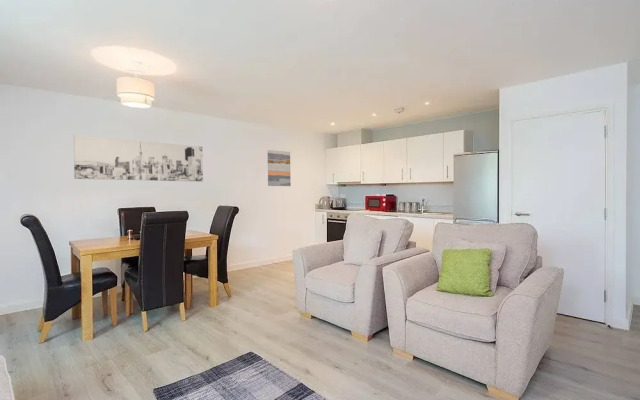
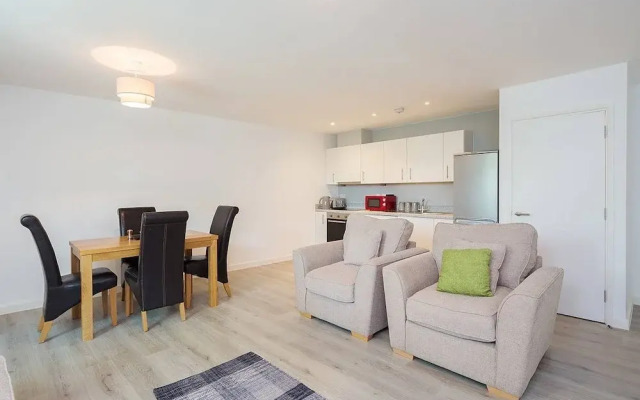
- wall art [267,149,292,187]
- wall art [73,134,204,182]
